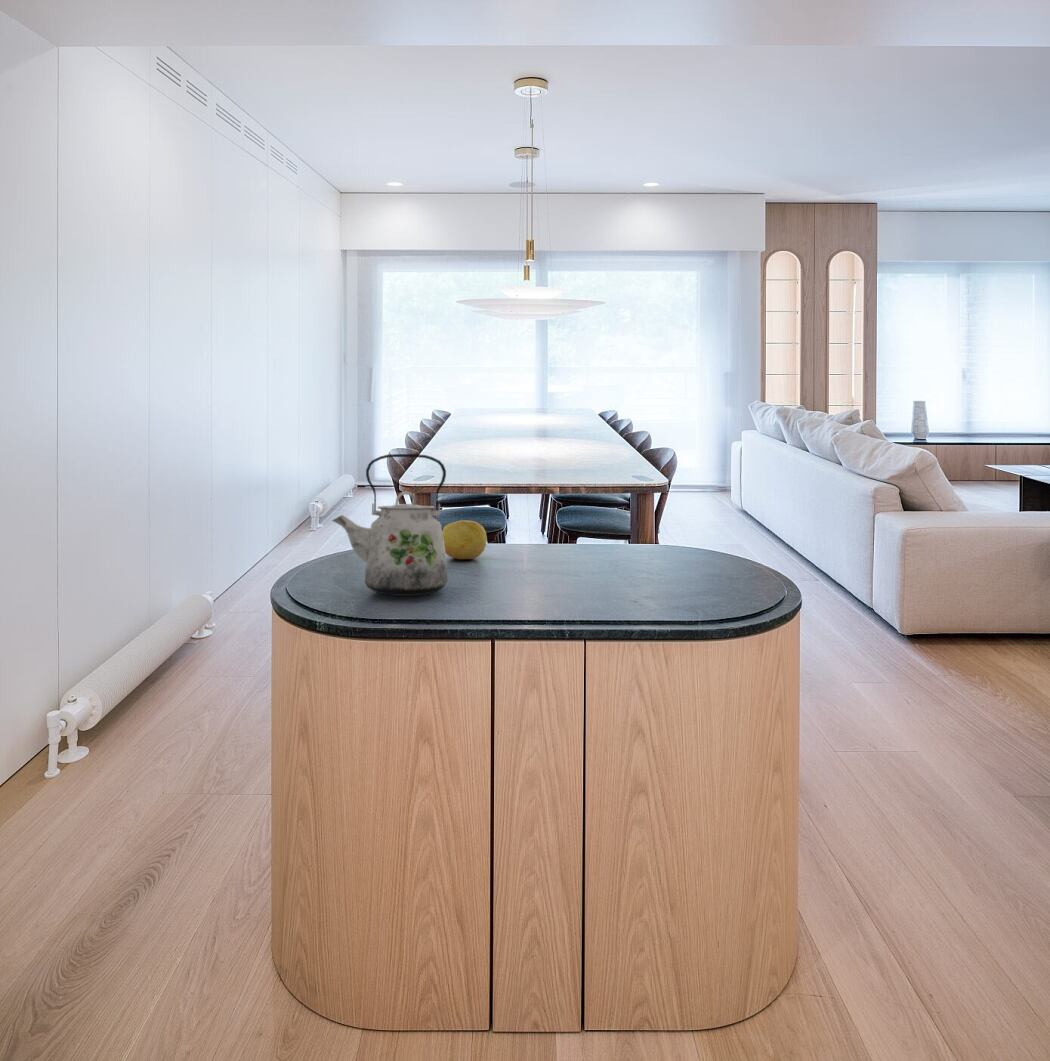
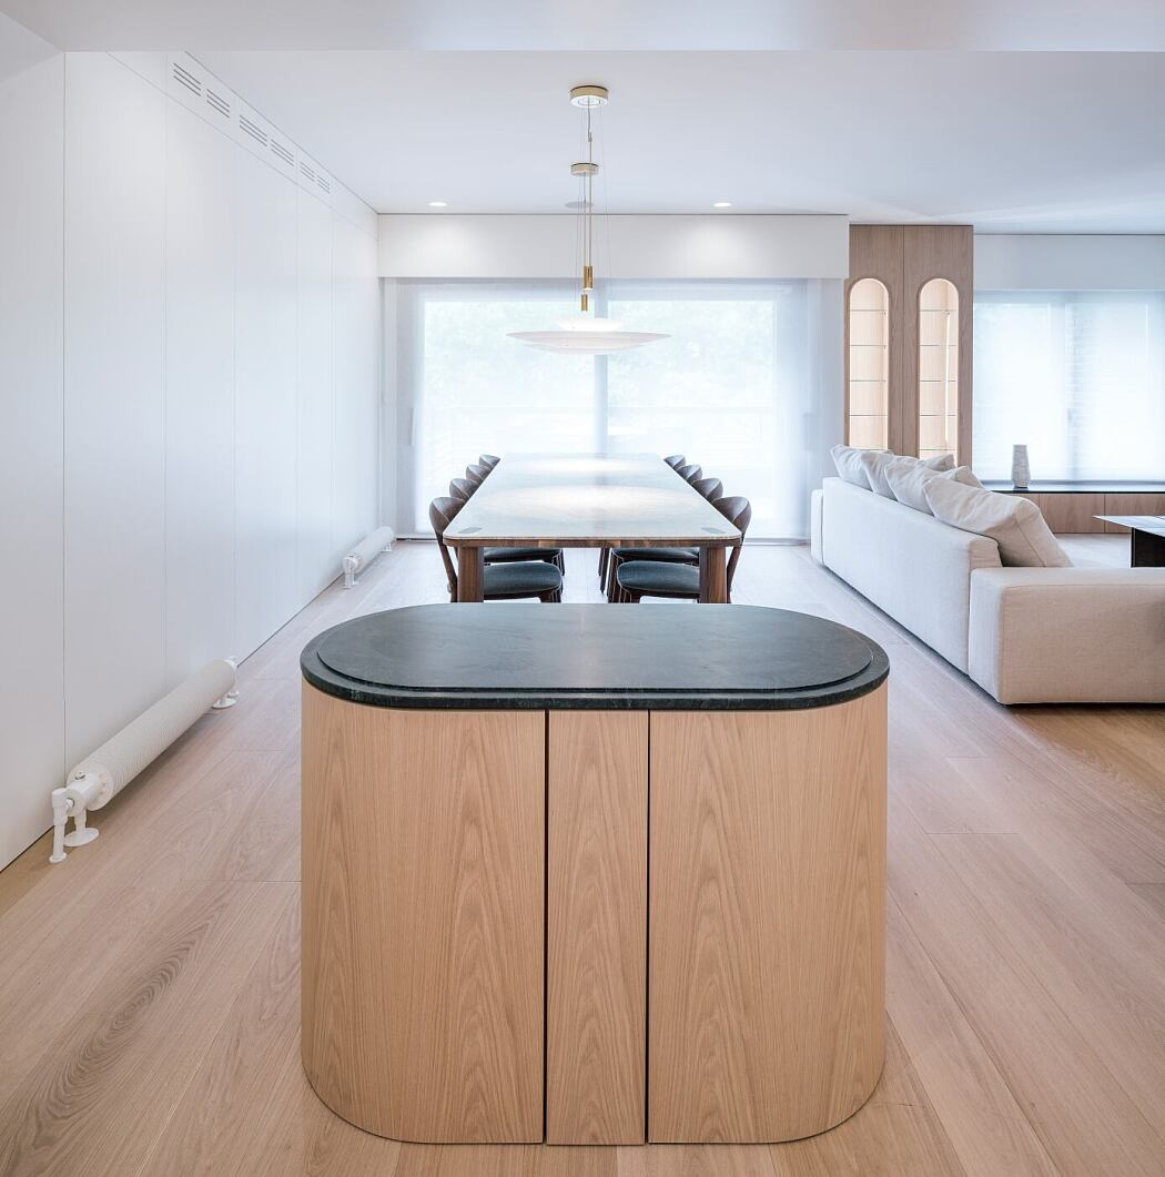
- kettle [331,453,448,597]
- apple [442,520,488,560]
